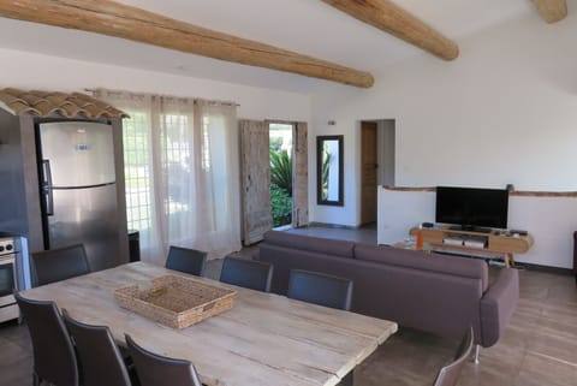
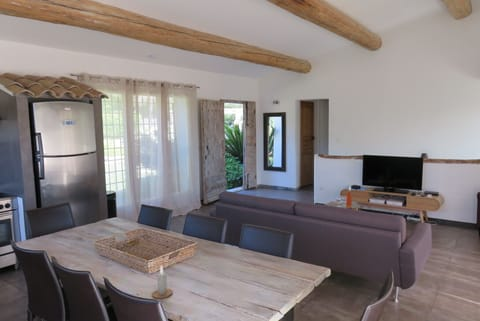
+ candle [151,264,174,299]
